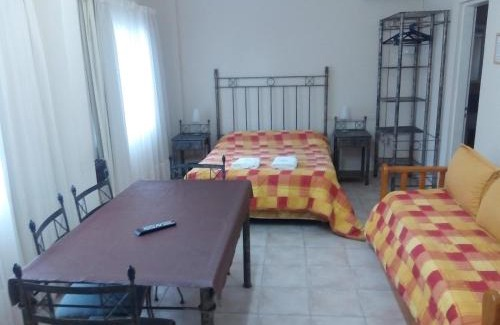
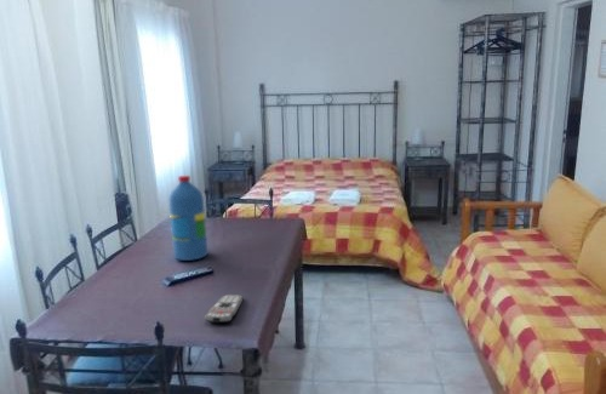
+ water bottle [167,175,208,262]
+ remote control [204,293,244,324]
